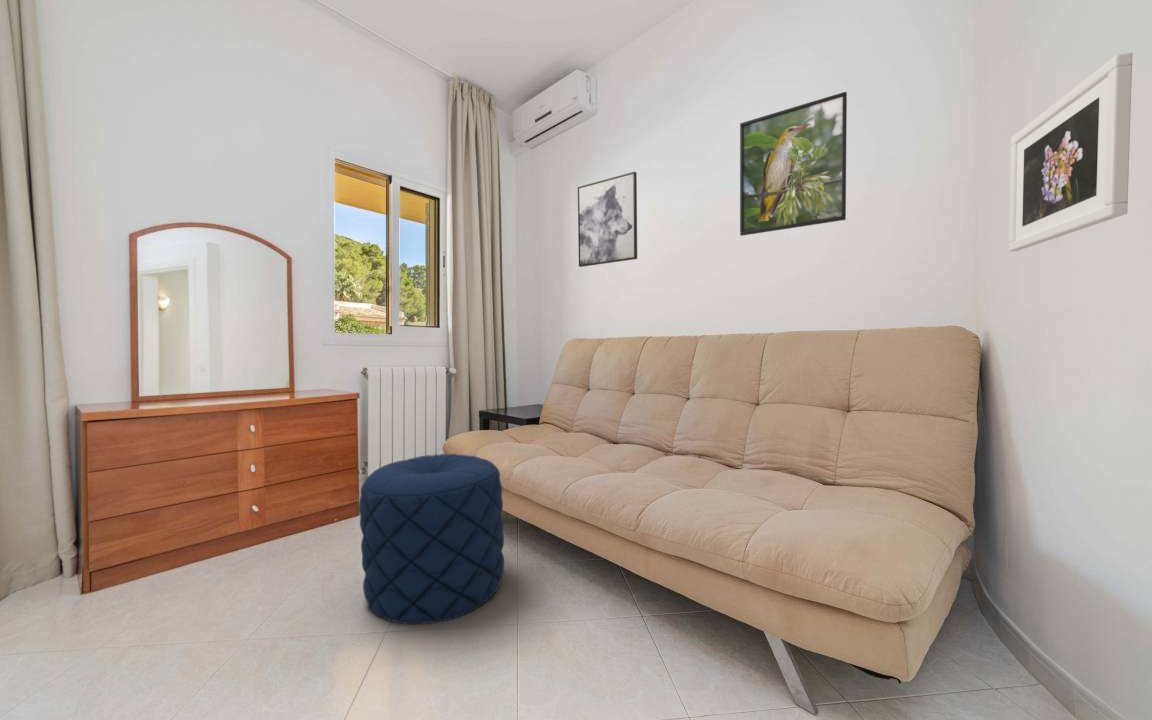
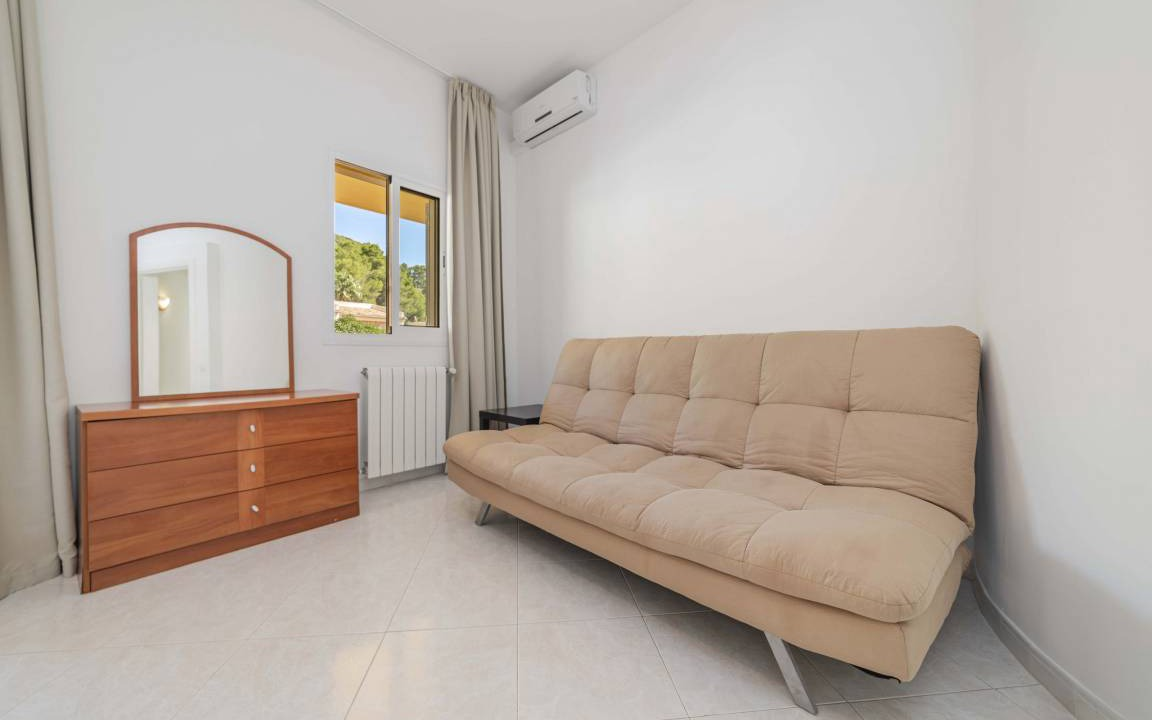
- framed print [739,91,848,237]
- wall art [577,171,638,268]
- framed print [1007,52,1133,252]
- pouf [358,453,505,625]
